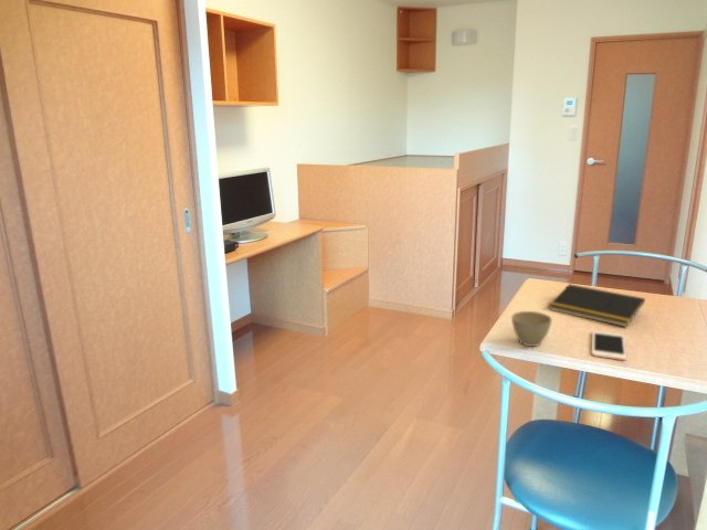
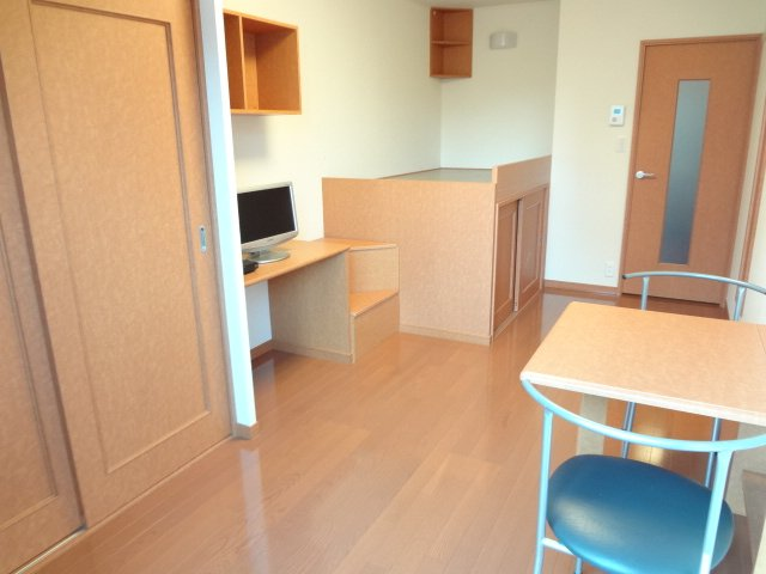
- flower pot [510,310,553,348]
- cell phone [591,330,627,361]
- notepad [547,283,646,328]
